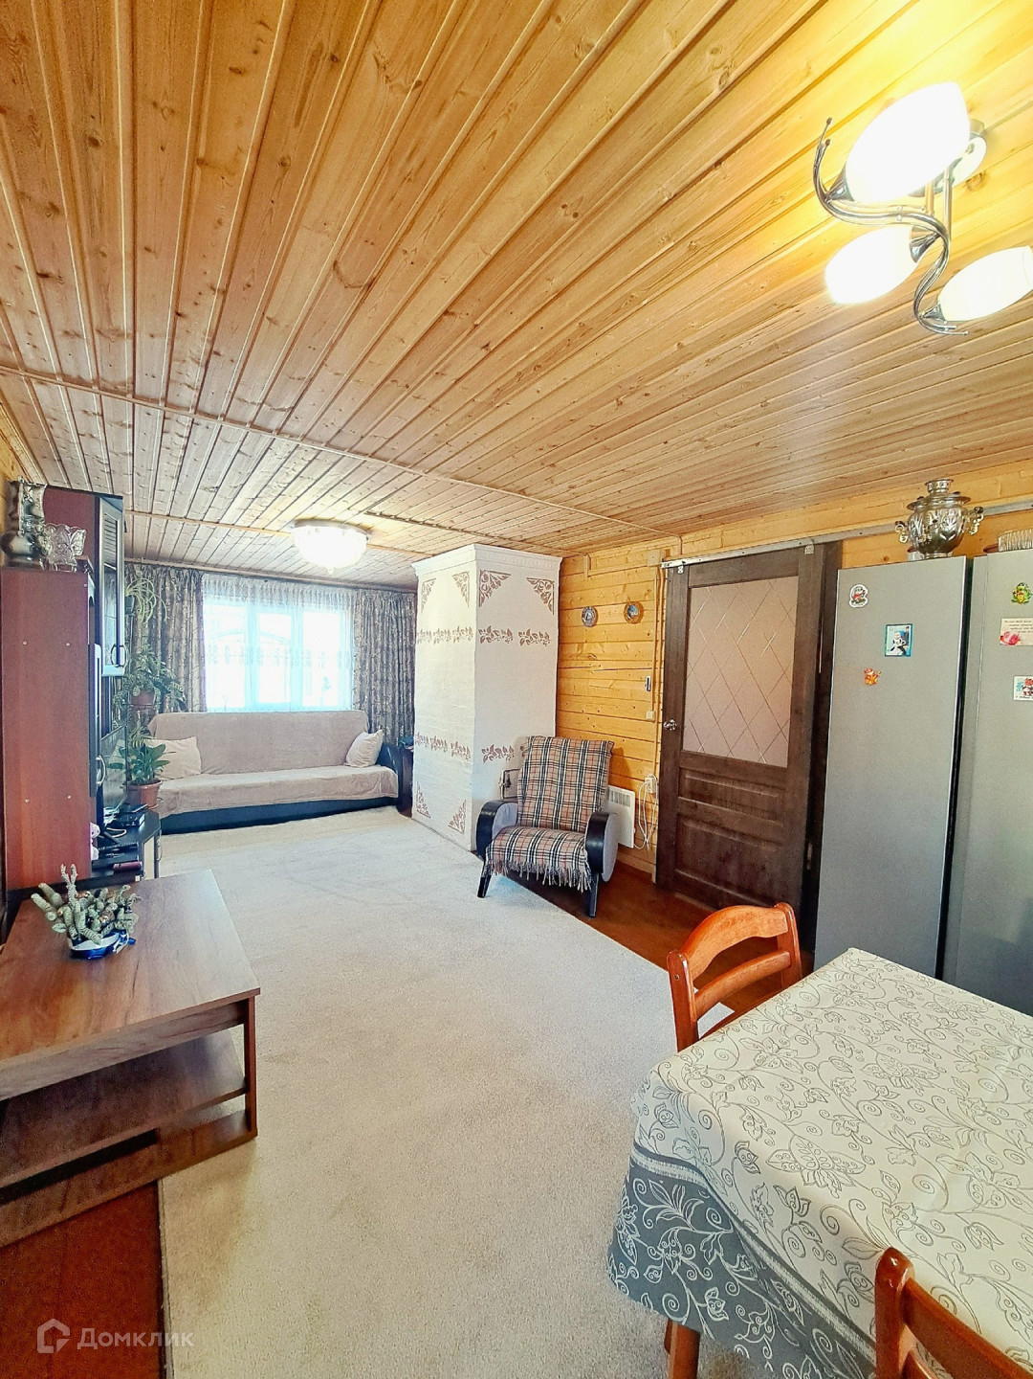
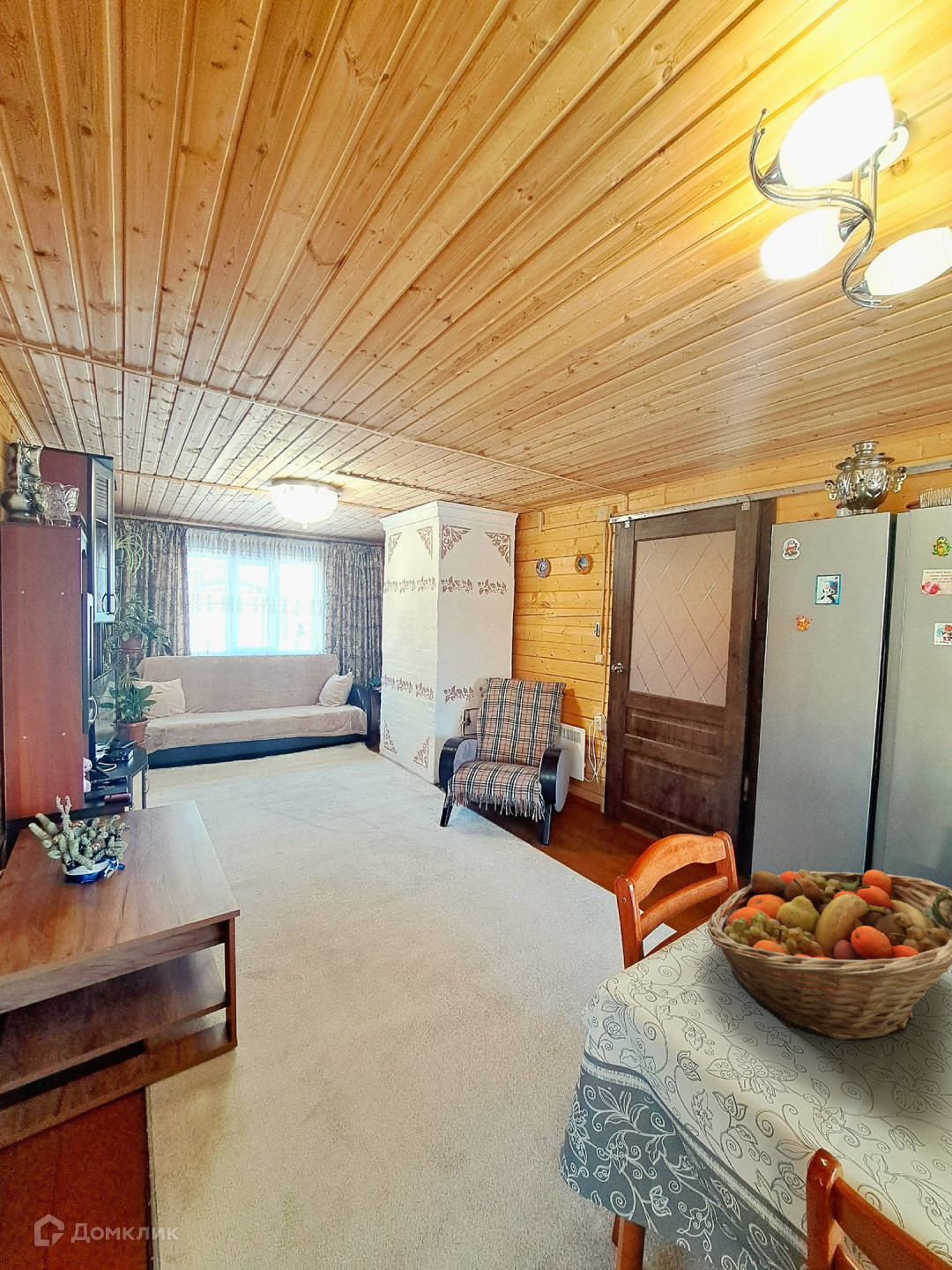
+ fruit basket [706,869,952,1042]
